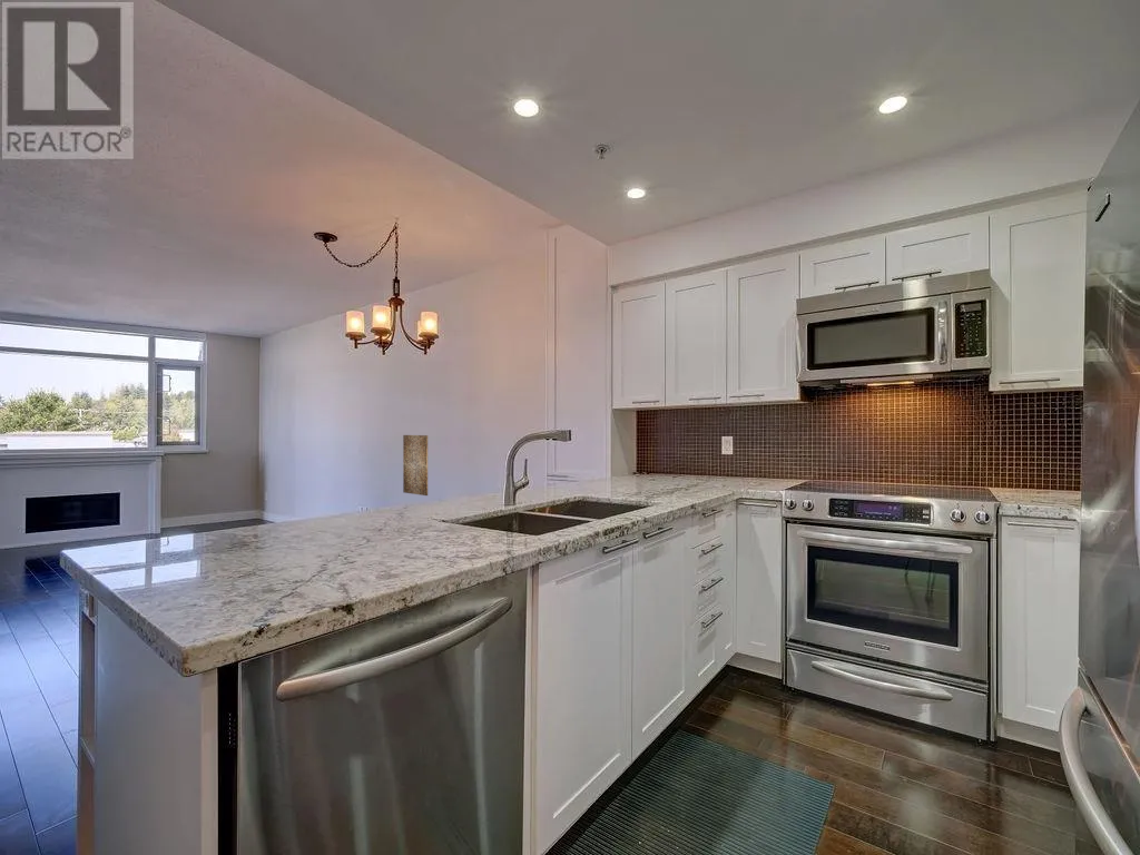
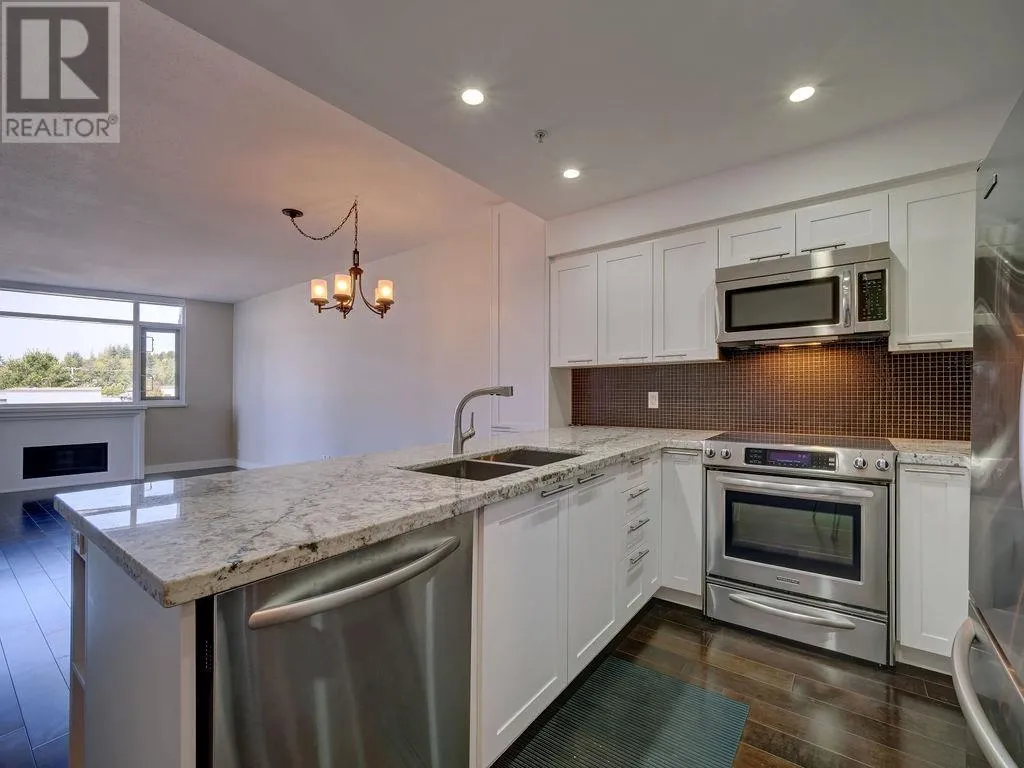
- wall art [402,434,429,497]
